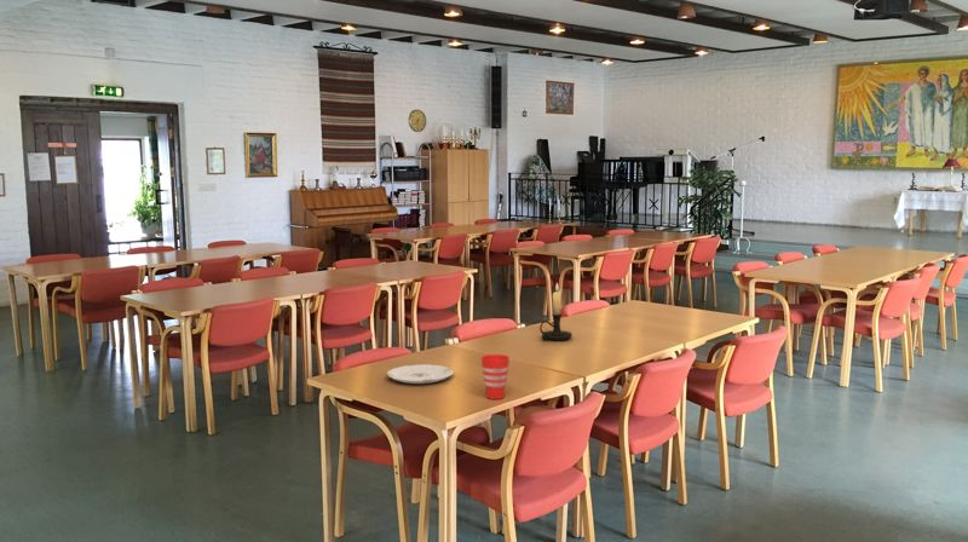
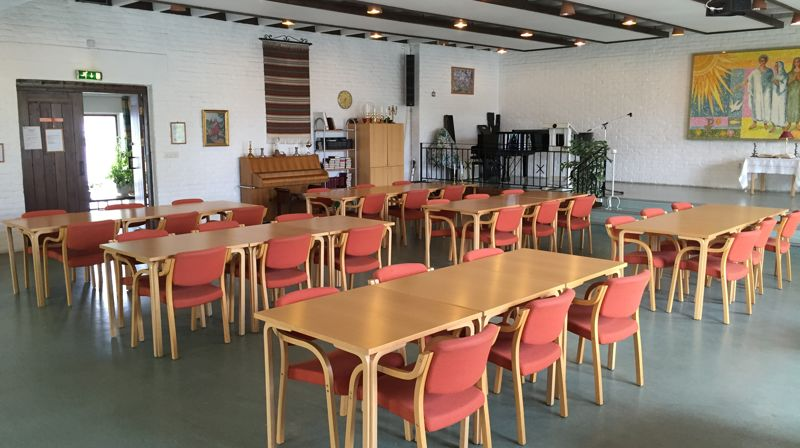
- plate [386,363,455,385]
- candle holder [538,282,574,341]
- cup [480,353,511,400]
